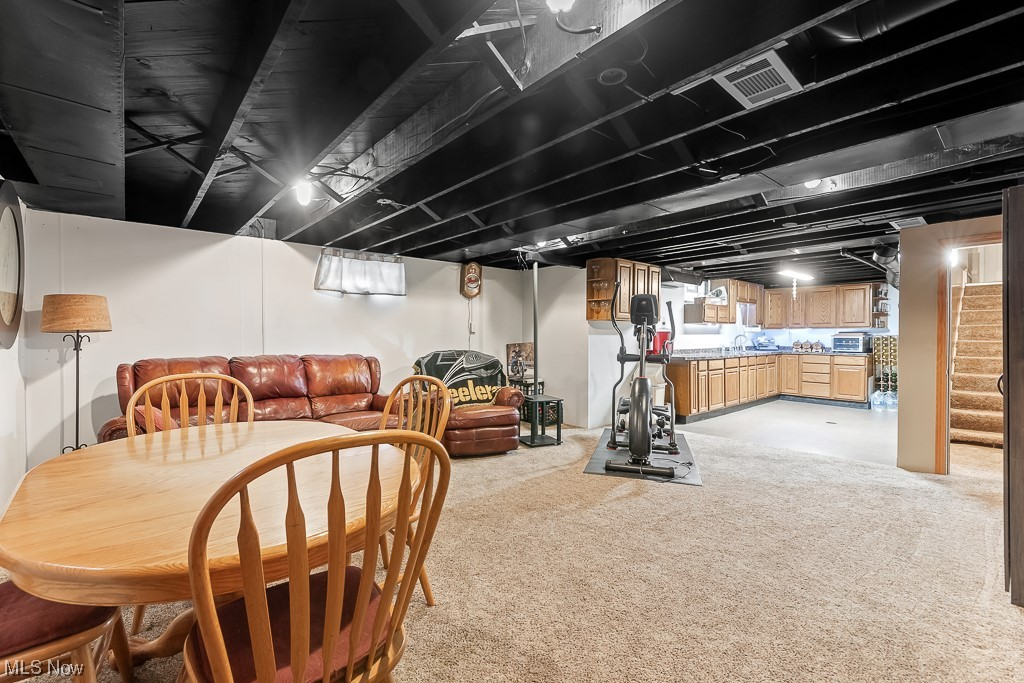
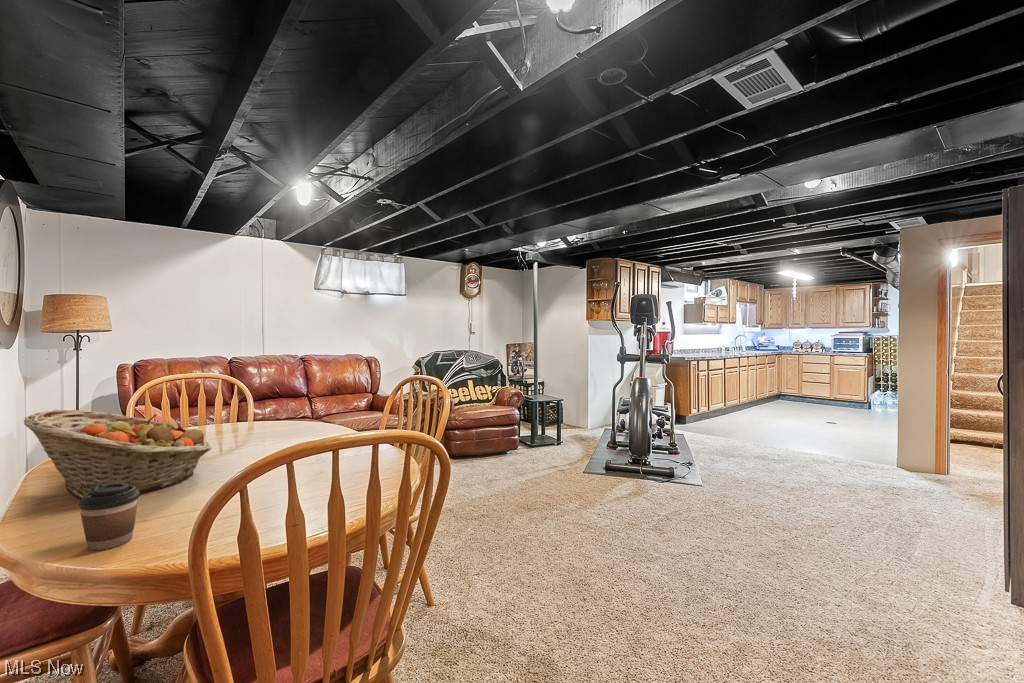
+ fruit basket [23,409,212,500]
+ coffee cup [78,483,140,551]
